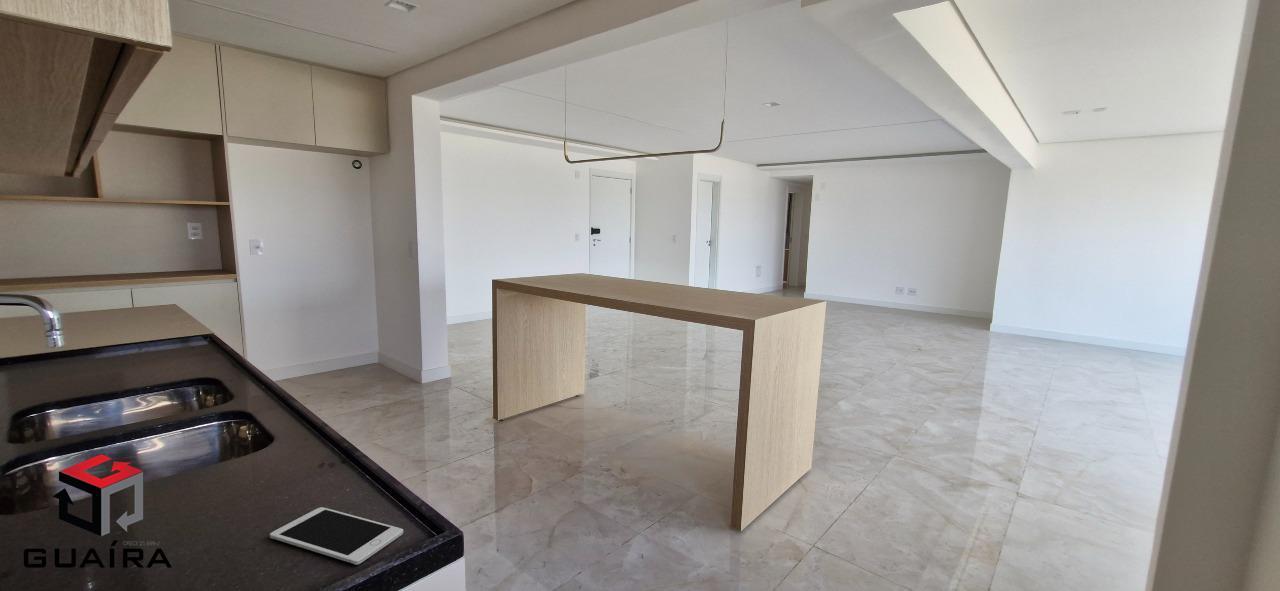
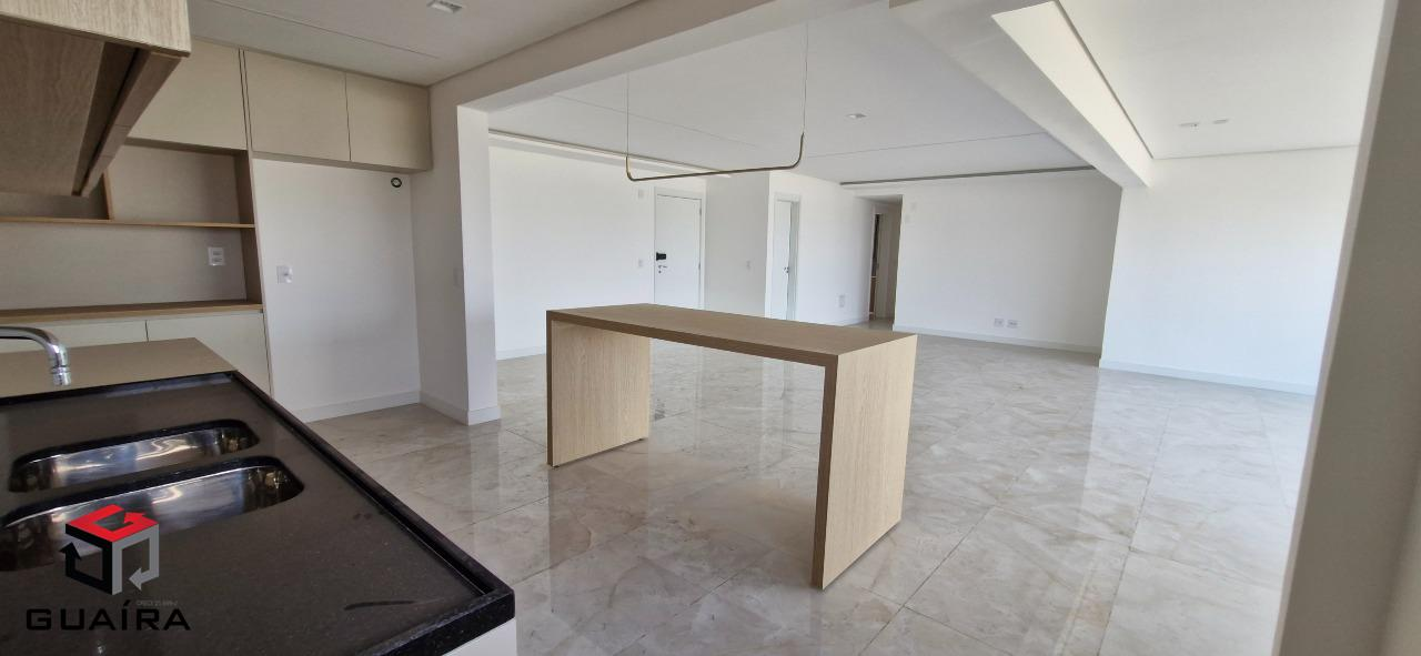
- cell phone [269,506,404,566]
